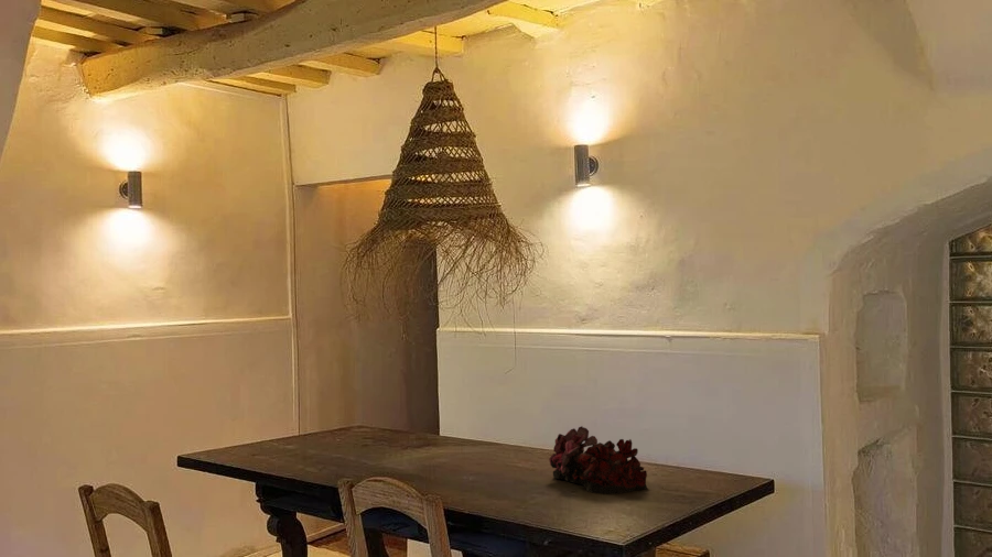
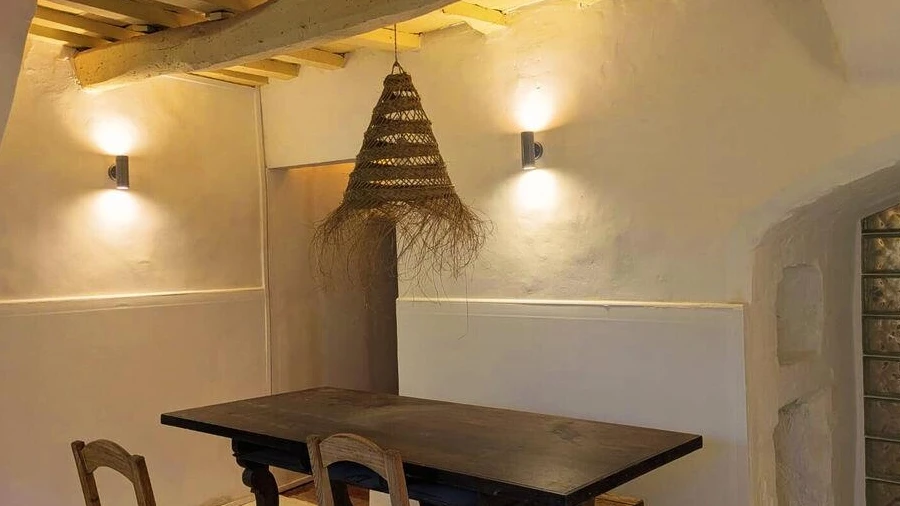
- flower arrangement [548,425,648,495]
